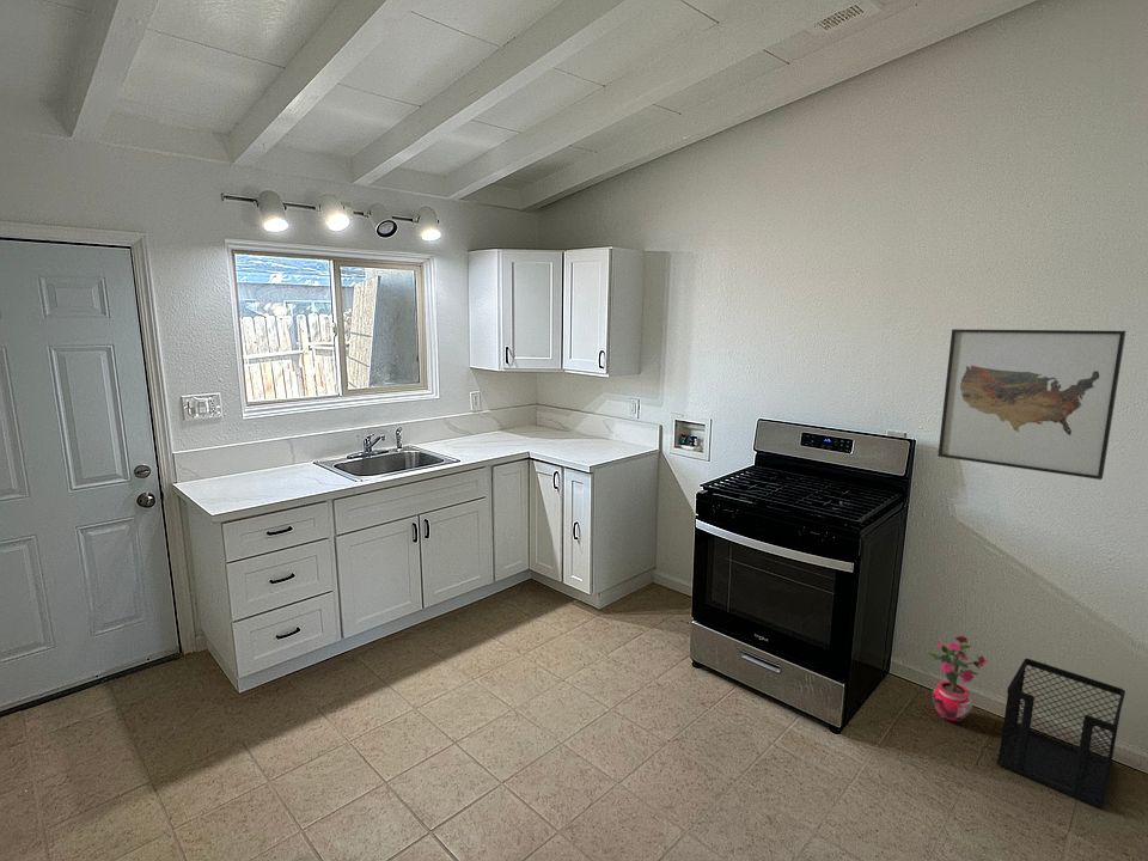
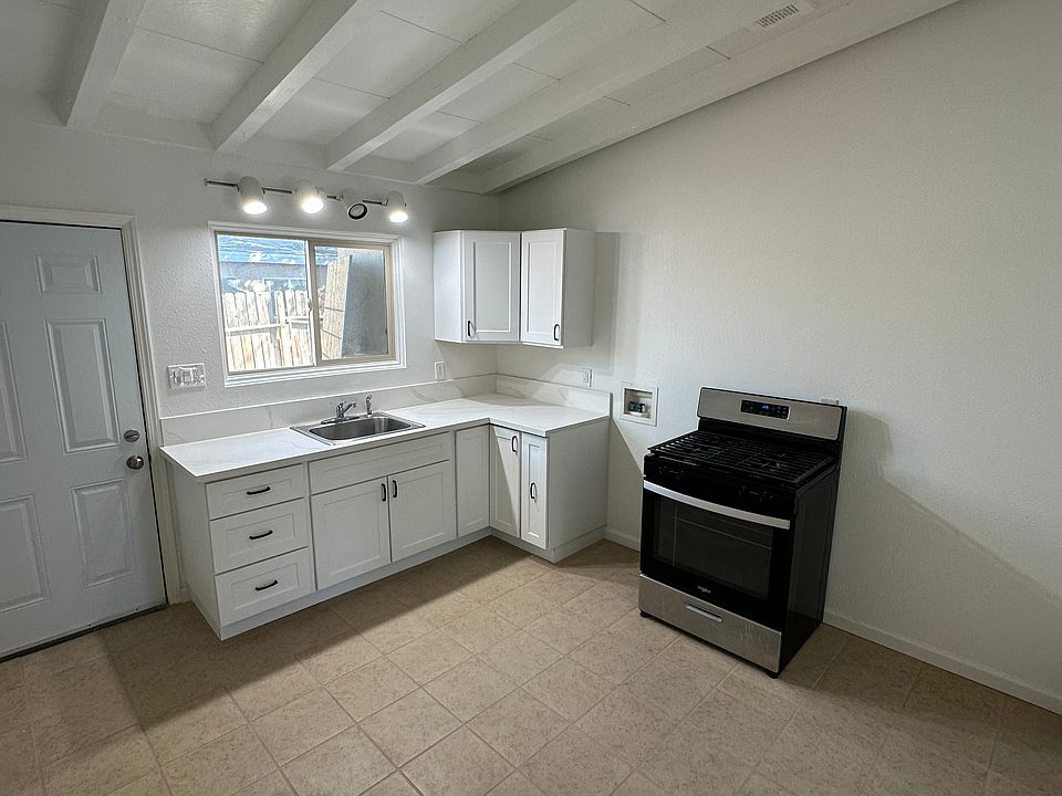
- potted plant [927,634,988,723]
- wall art [936,328,1126,481]
- wastebasket [996,658,1126,810]
